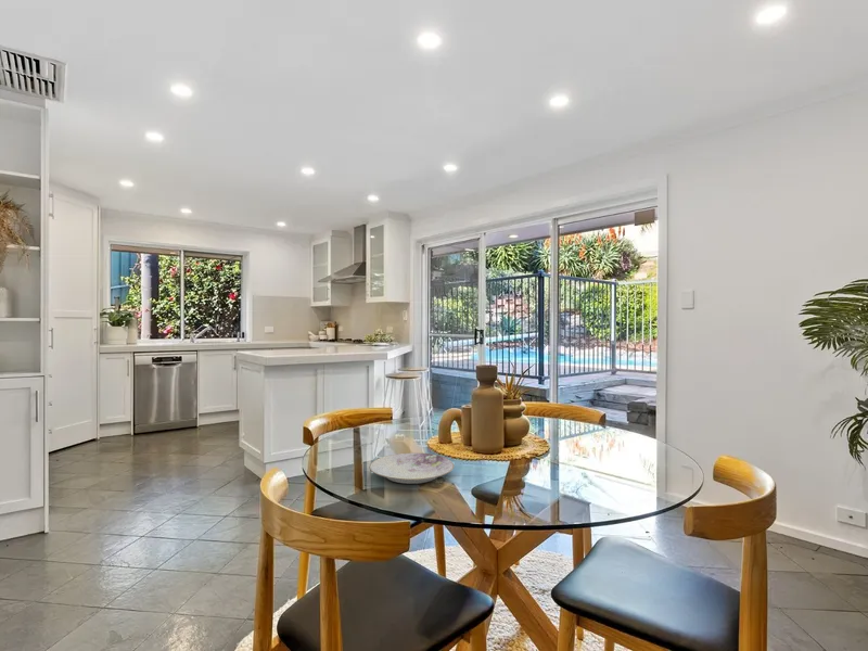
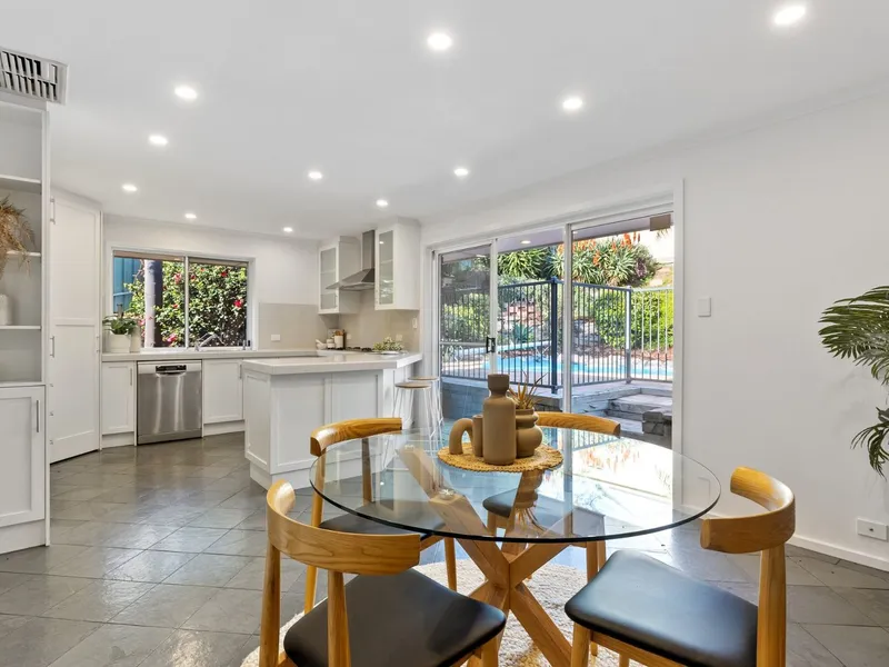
- plate [368,451,456,485]
